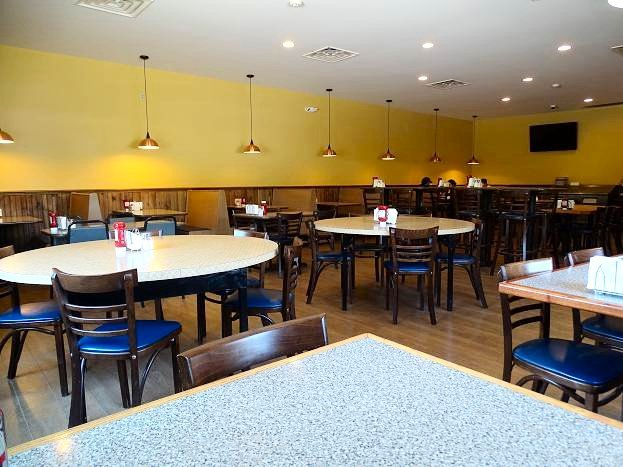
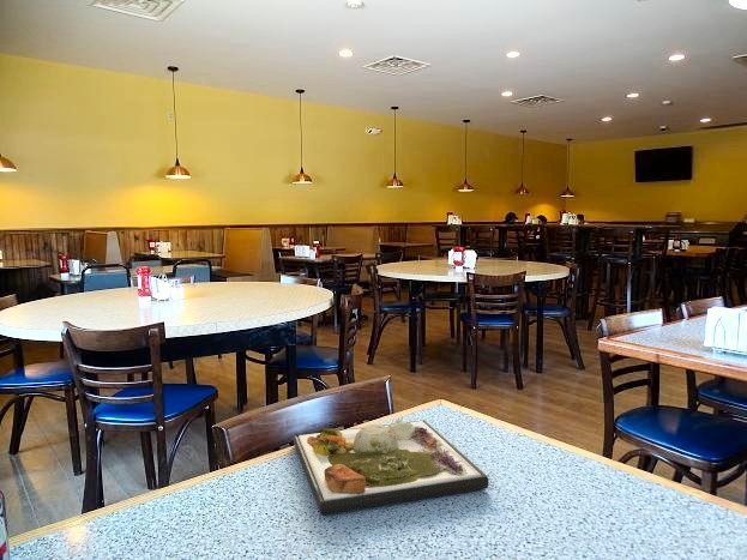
+ dinner plate [293,419,490,516]
